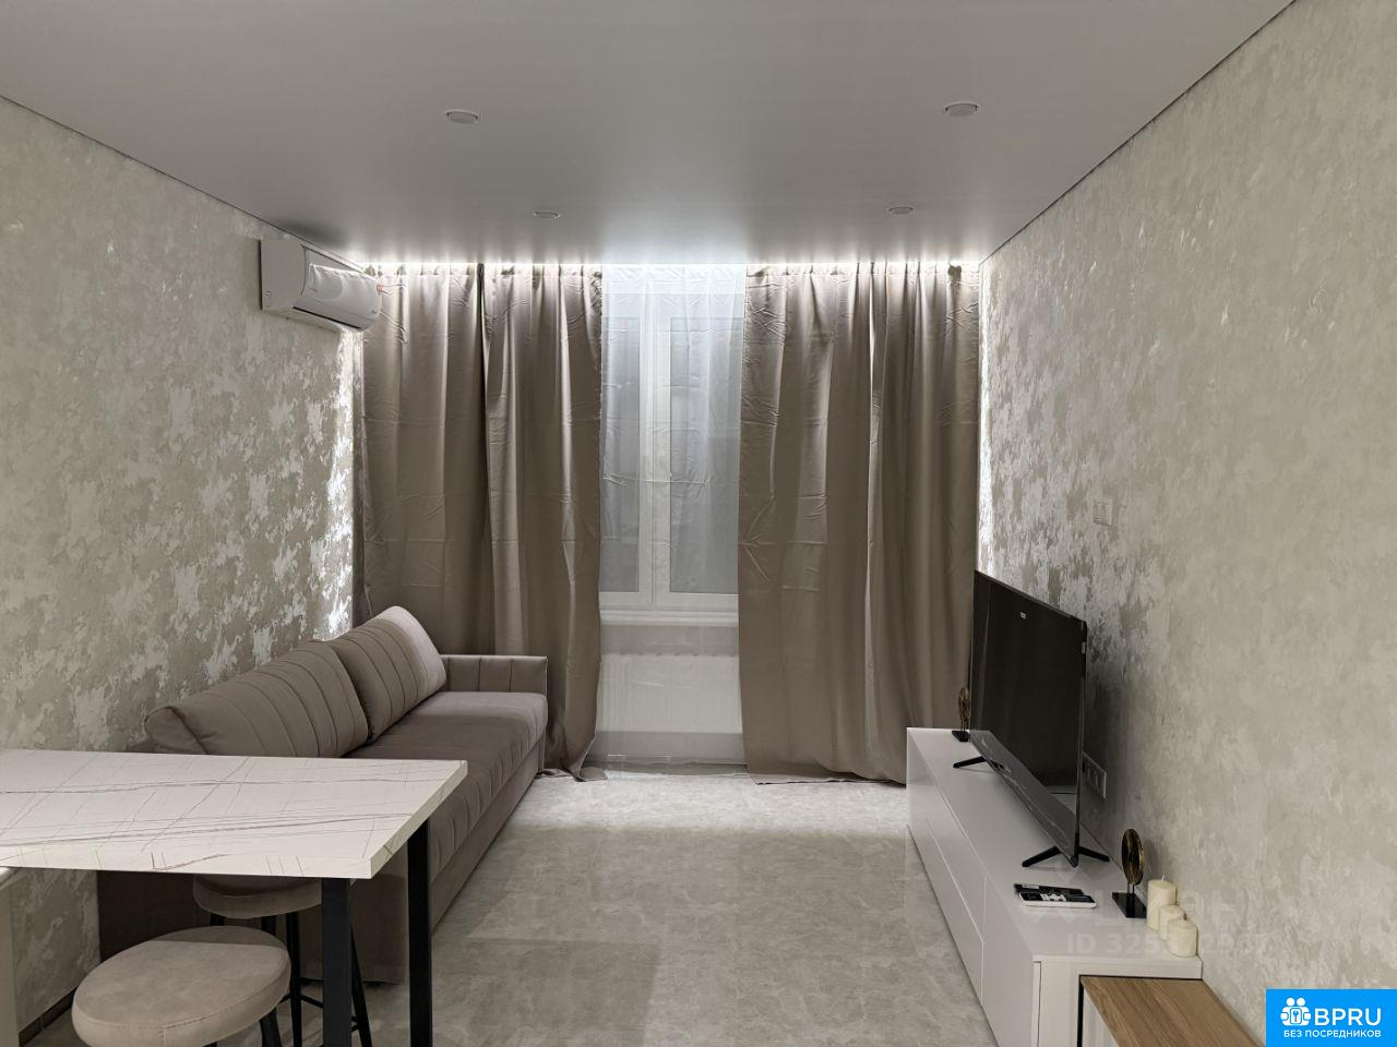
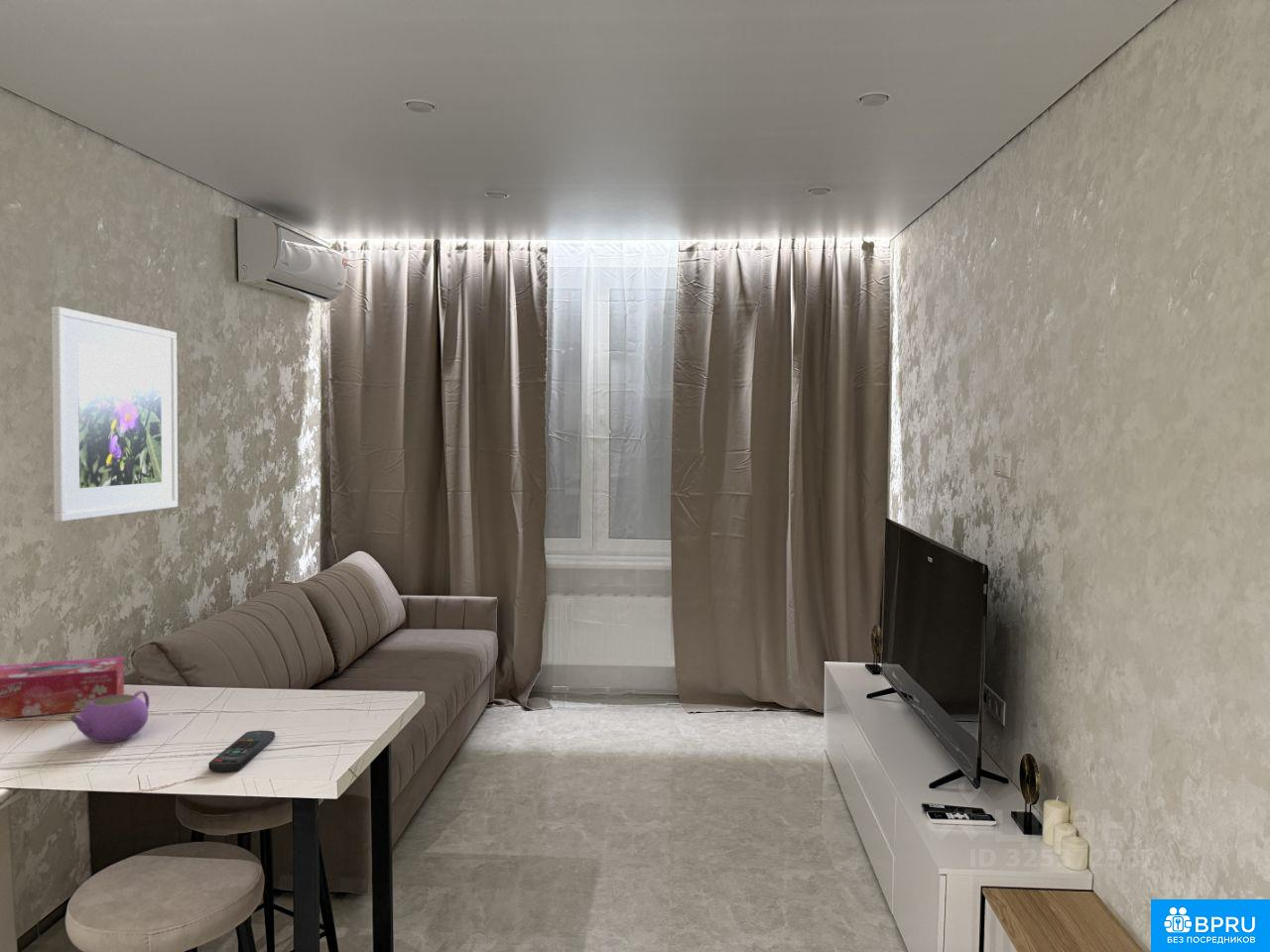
+ teapot [67,690,150,744]
+ tissue box [0,655,125,720]
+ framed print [51,305,179,523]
+ remote control [207,730,276,773]
